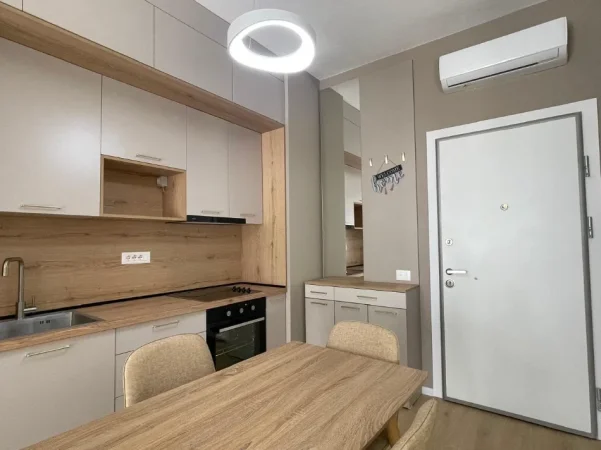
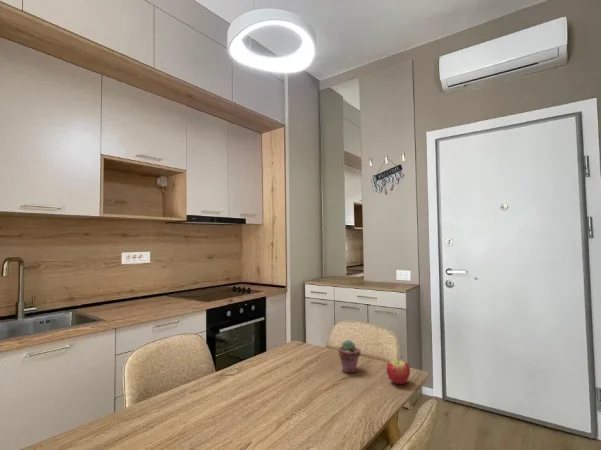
+ potted succulent [337,339,362,374]
+ apple [386,355,411,385]
